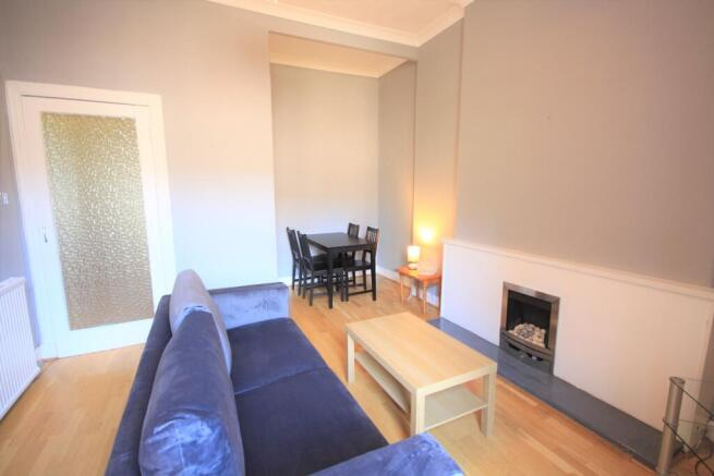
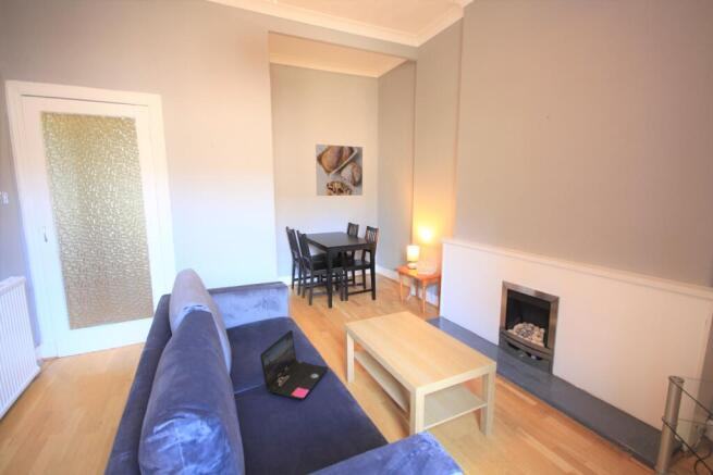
+ laptop [259,329,329,400]
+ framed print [315,143,364,197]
